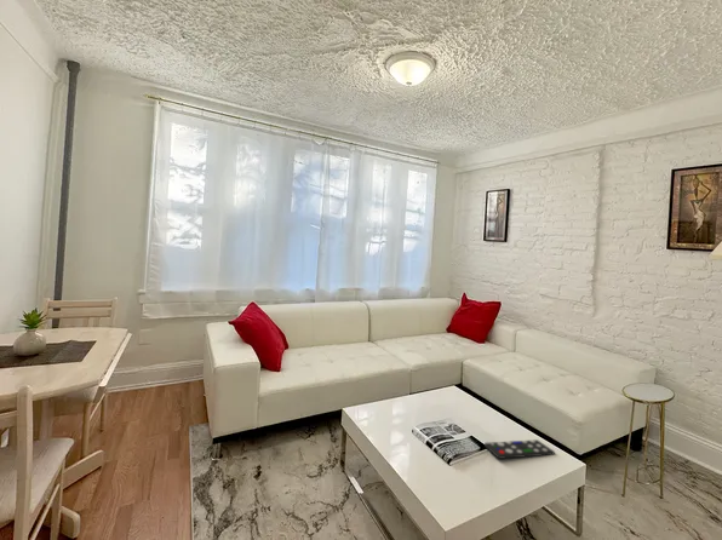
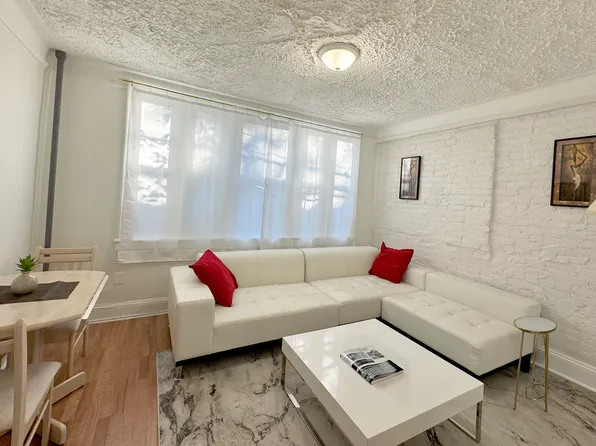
- remote control [483,438,556,460]
